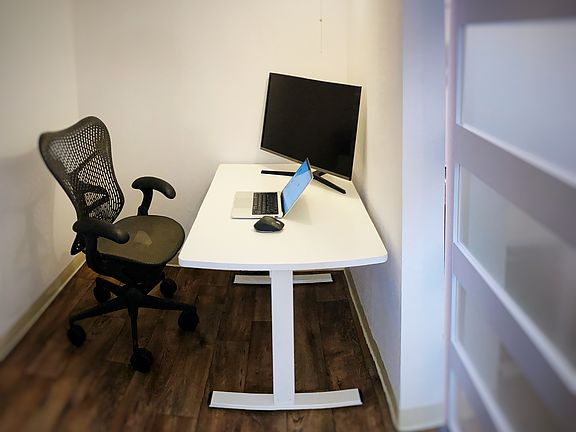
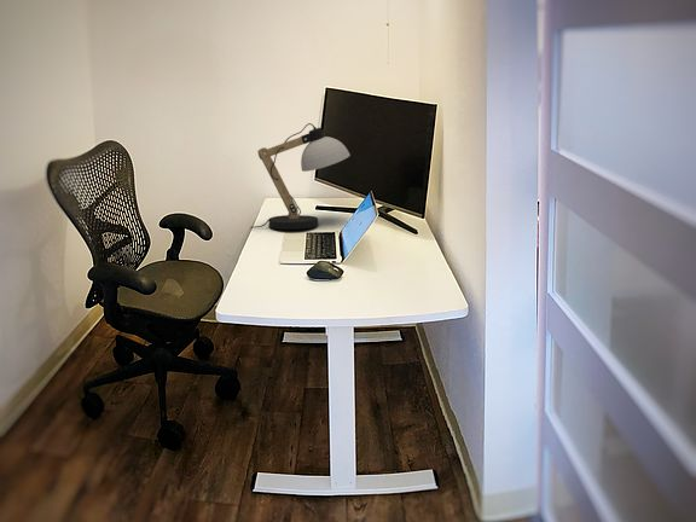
+ desk lamp [250,122,352,231]
